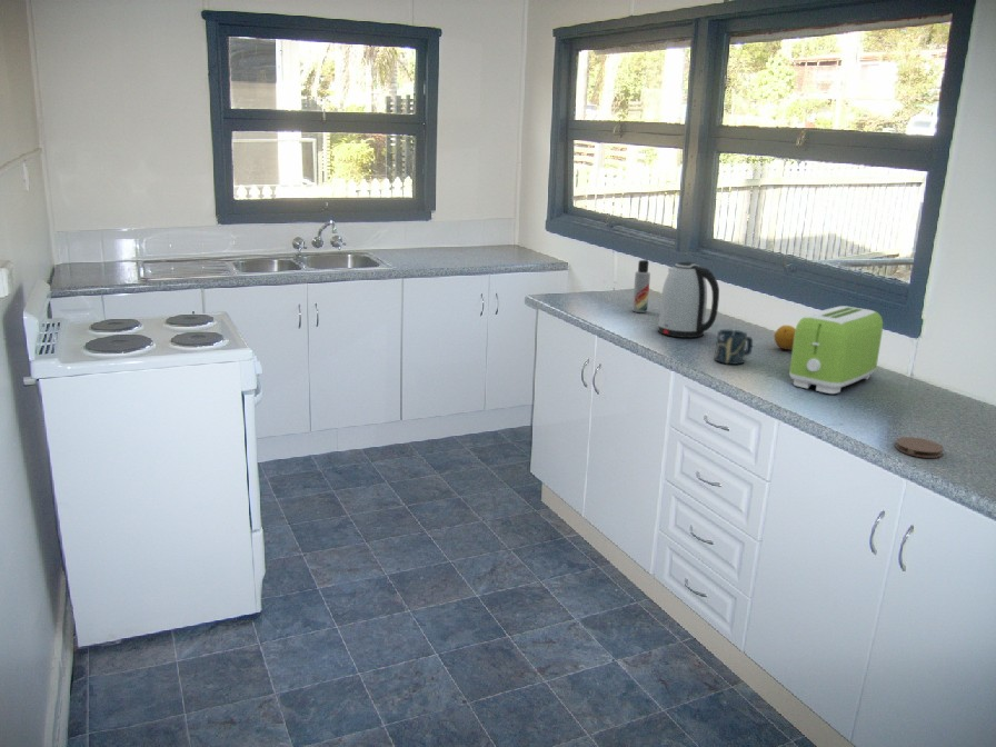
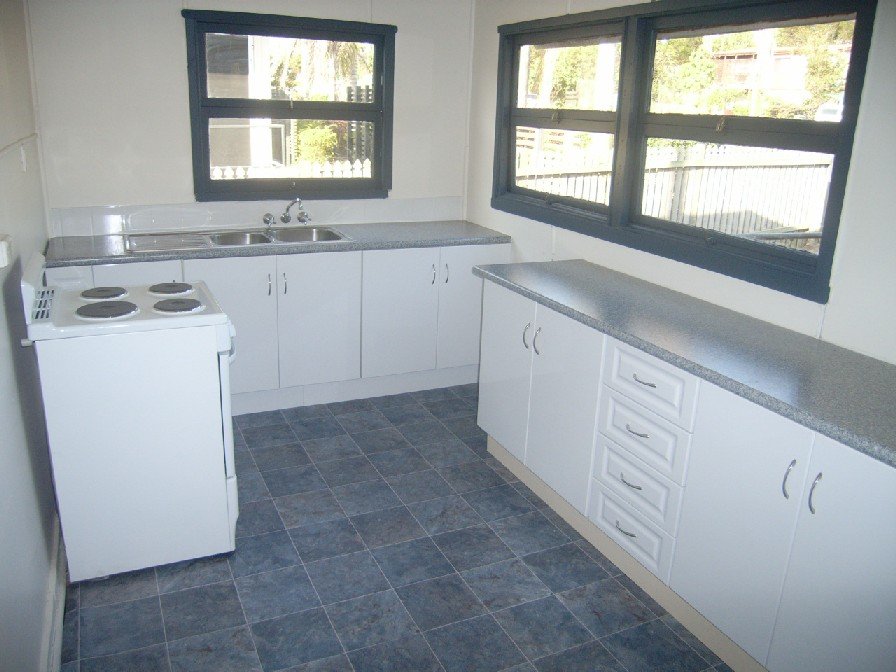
- kettle [657,261,720,339]
- fruit [774,325,796,350]
- coaster [895,436,945,459]
- toaster [788,305,884,395]
- lotion bottle [631,259,651,313]
- cup [714,329,754,366]
